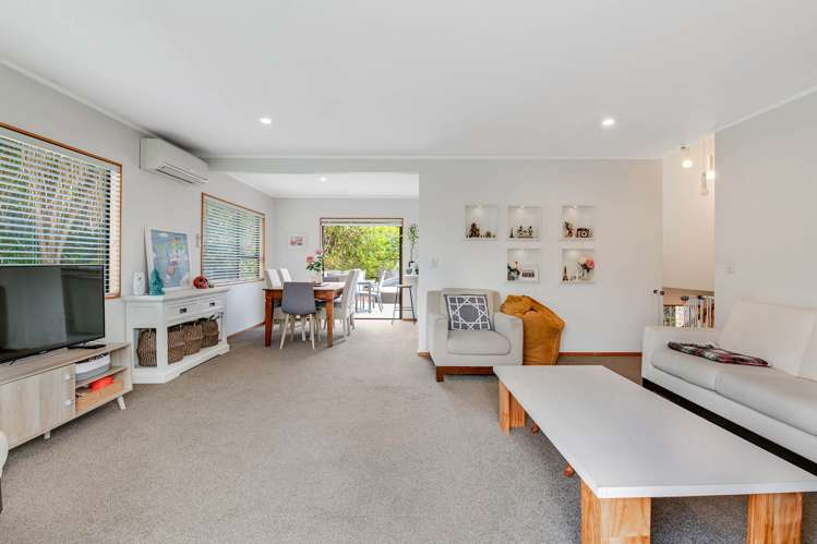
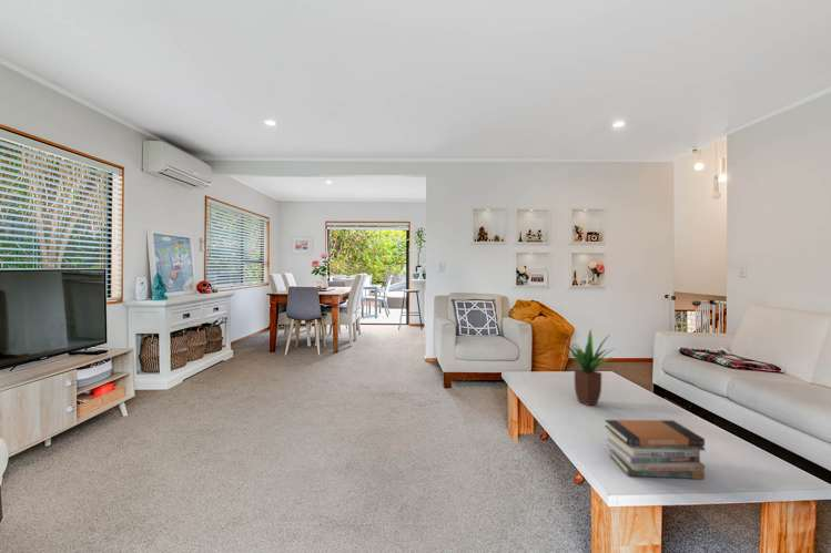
+ book stack [604,419,706,480]
+ potted plant [558,329,616,407]
